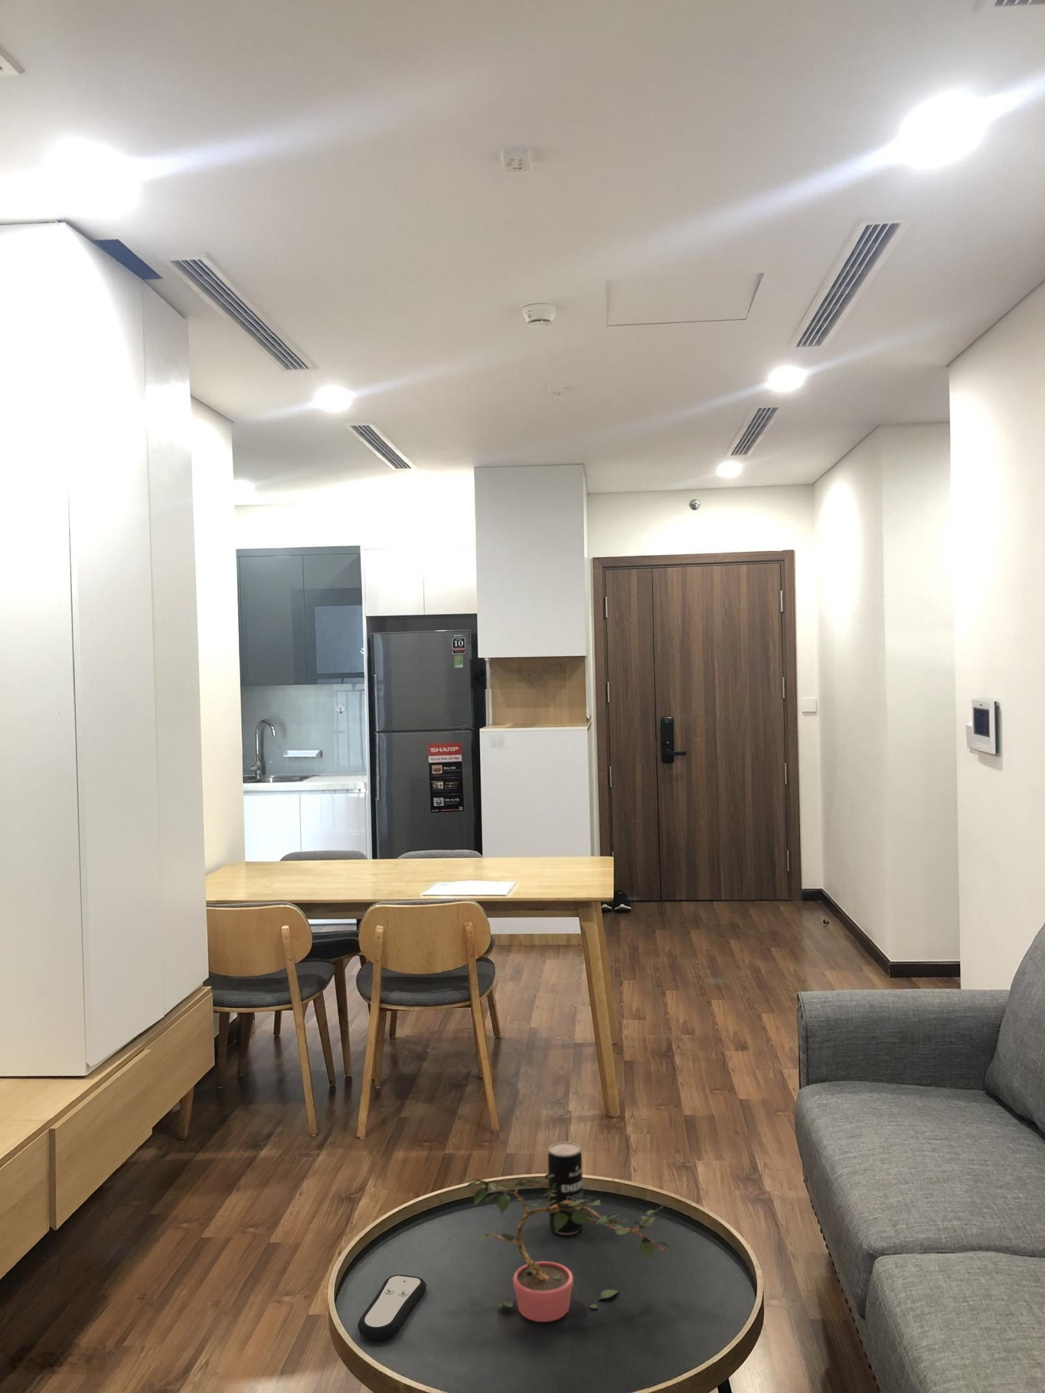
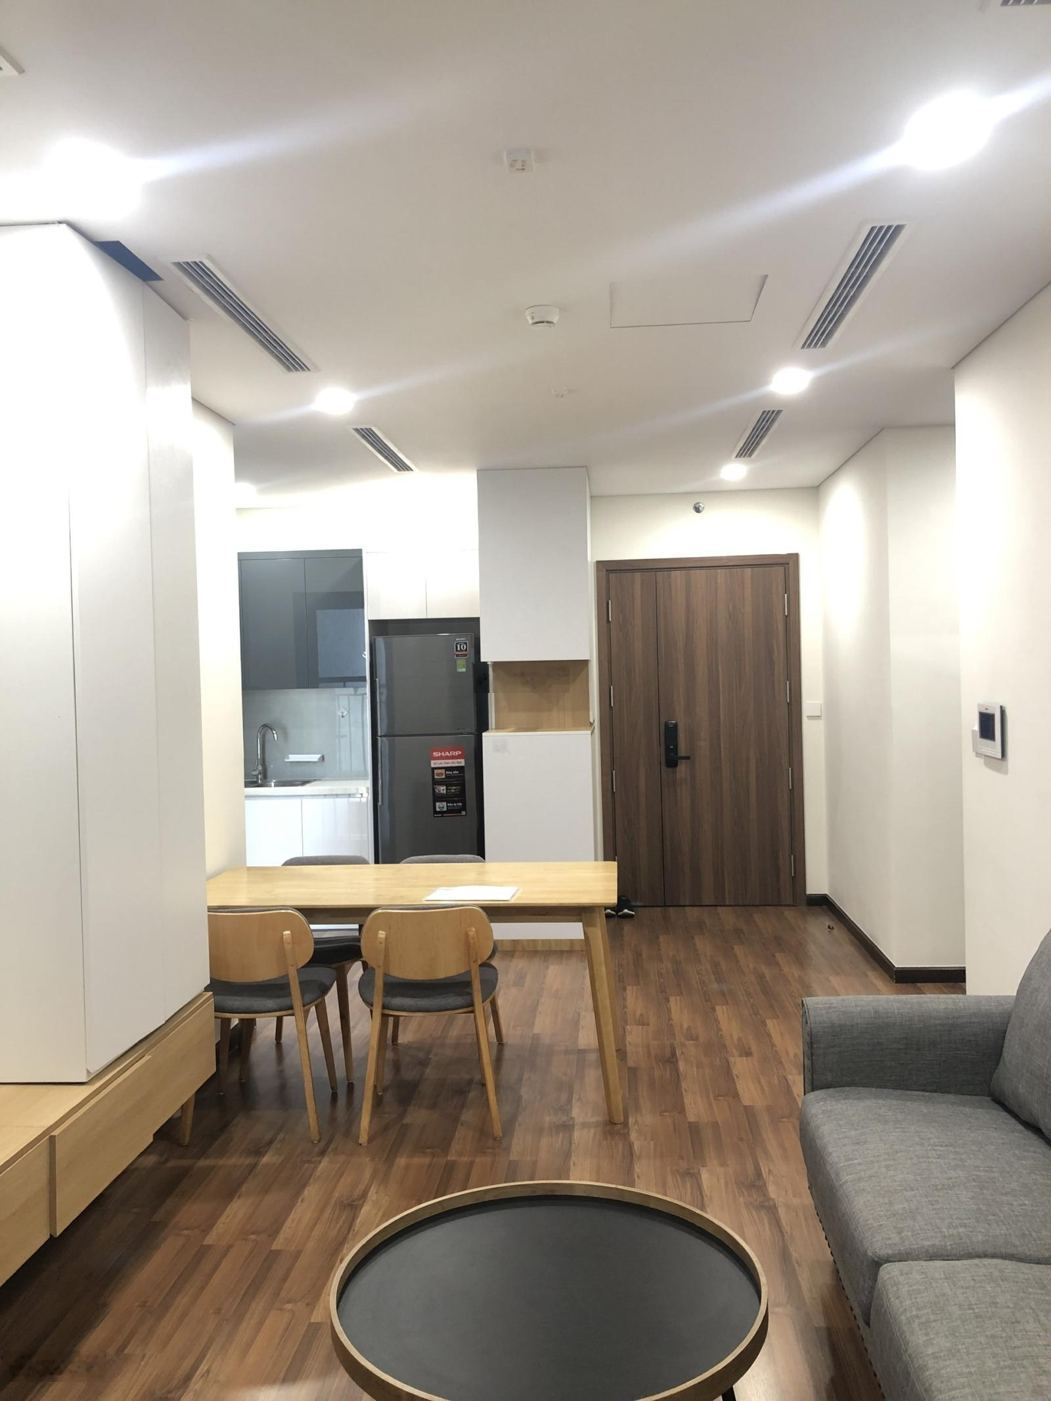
- remote control [357,1274,427,1340]
- potted plant [460,1173,670,1323]
- beverage can [548,1141,585,1236]
